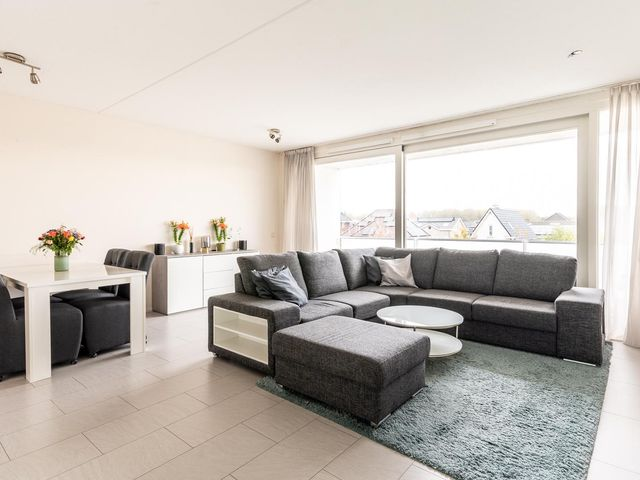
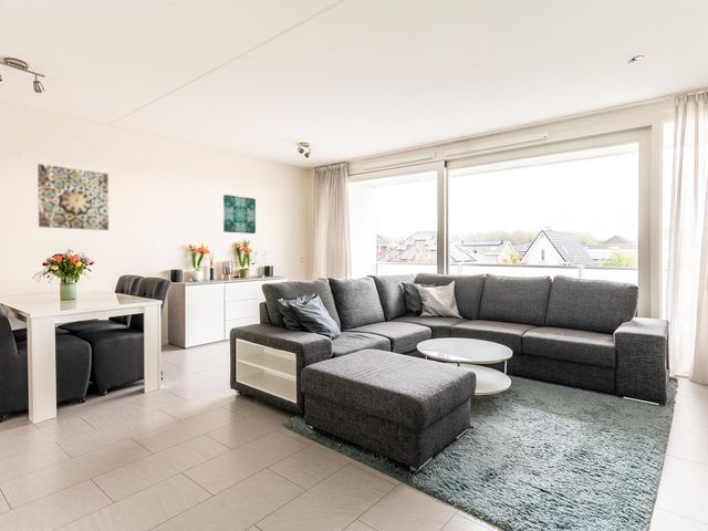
+ wall art [222,194,257,235]
+ wall art [37,163,110,231]
